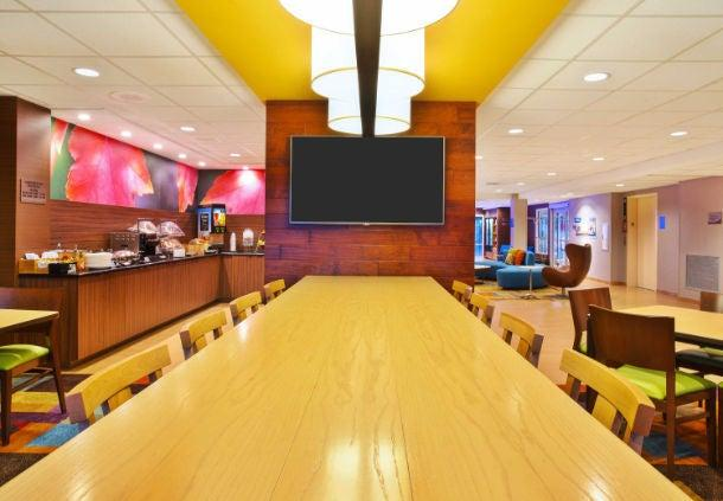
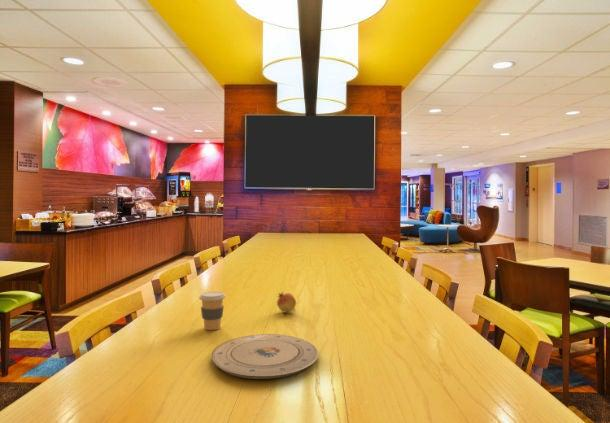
+ fruit [276,290,297,314]
+ coffee cup [198,290,227,331]
+ plate [211,333,319,380]
